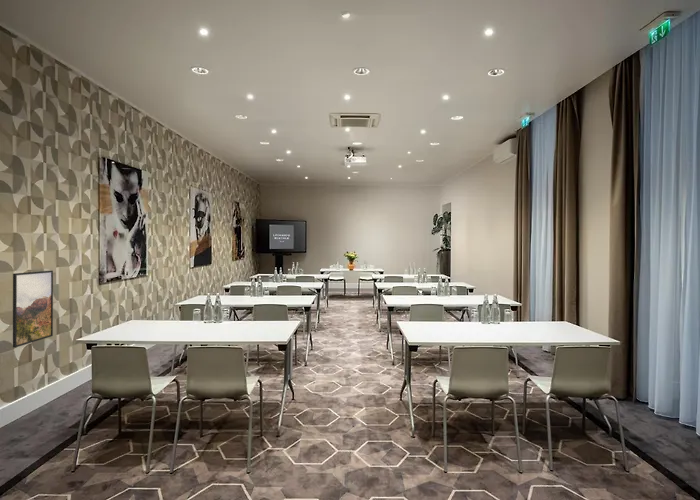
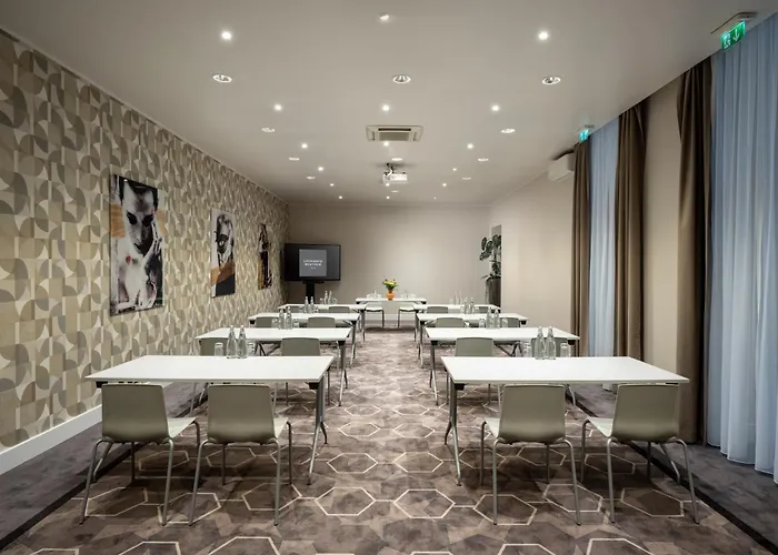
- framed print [12,270,54,348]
